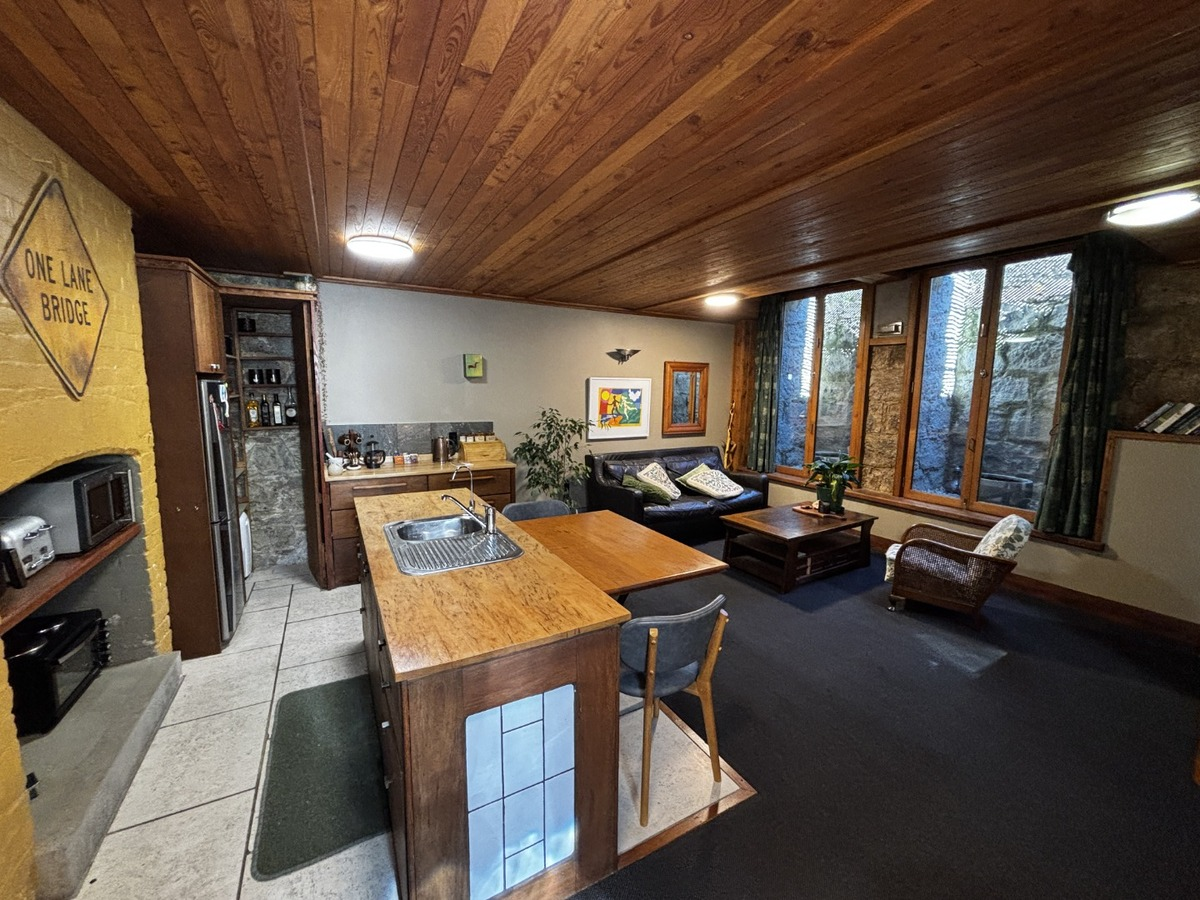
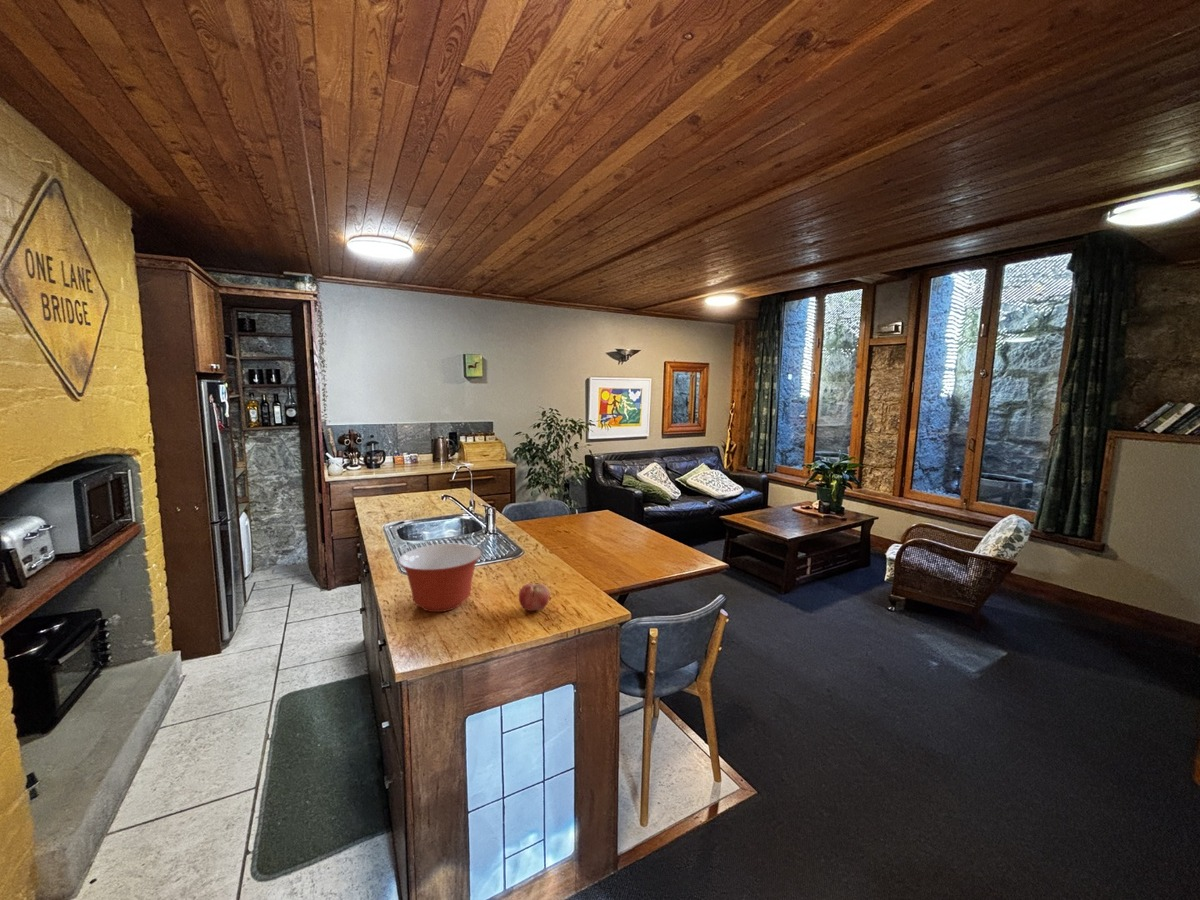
+ mixing bowl [397,543,483,613]
+ fruit [518,582,551,612]
